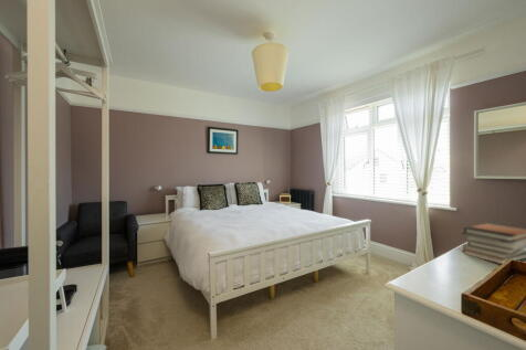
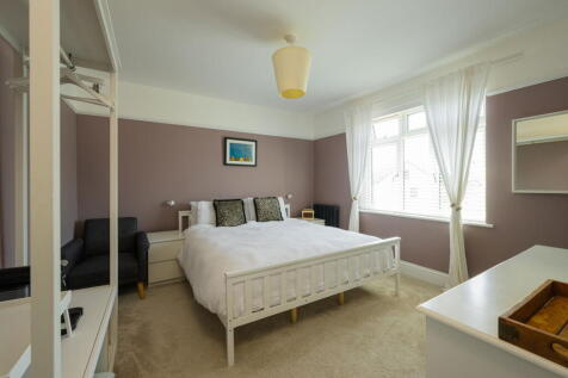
- book stack [461,222,526,265]
